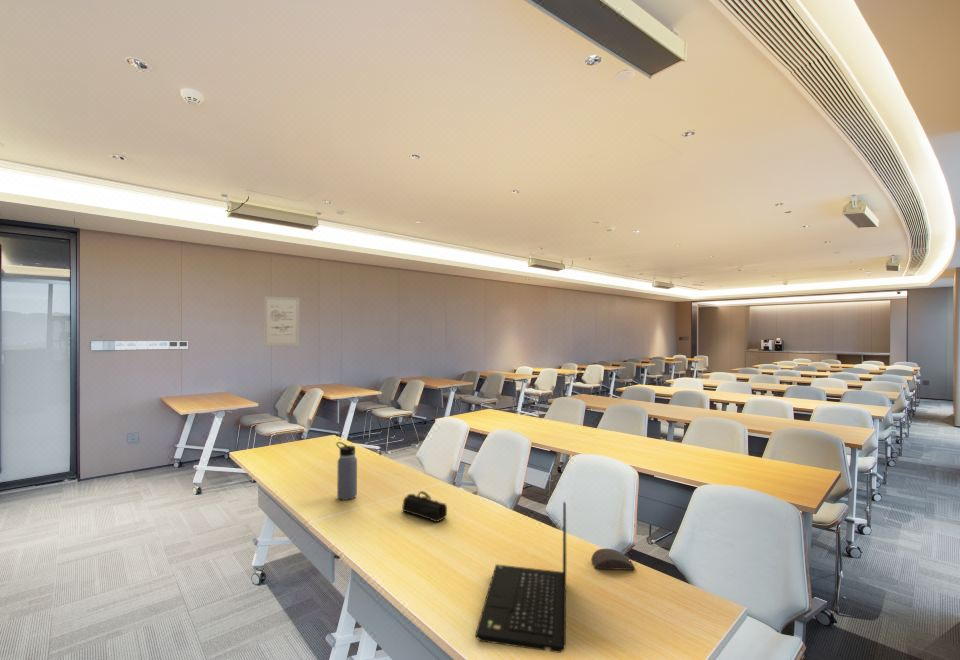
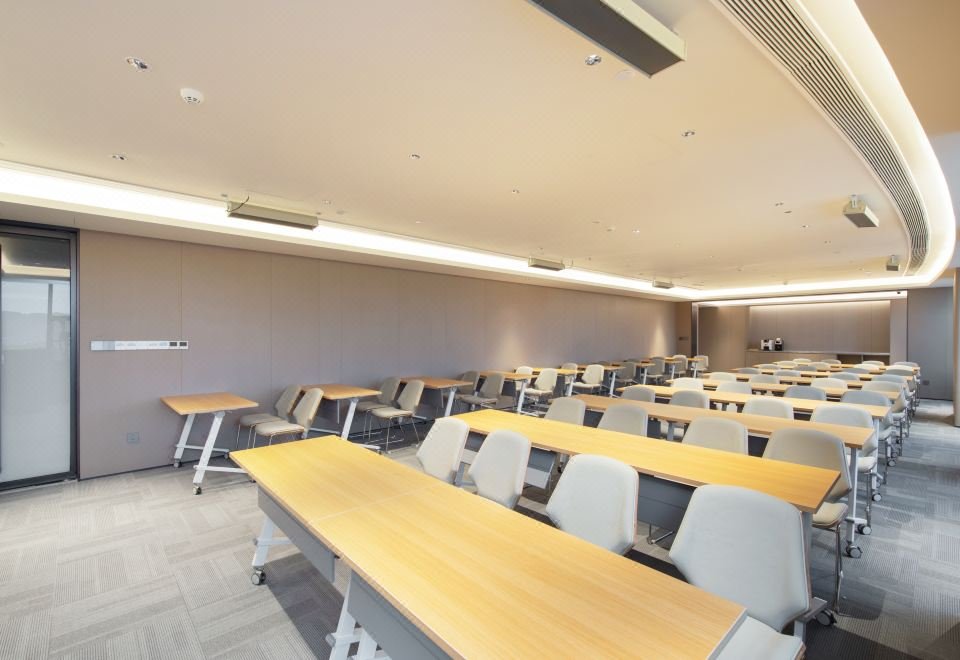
- pencil case [401,490,448,523]
- wall art [263,295,300,347]
- computer mouse [590,548,636,571]
- water bottle [335,441,358,501]
- laptop [474,501,567,654]
